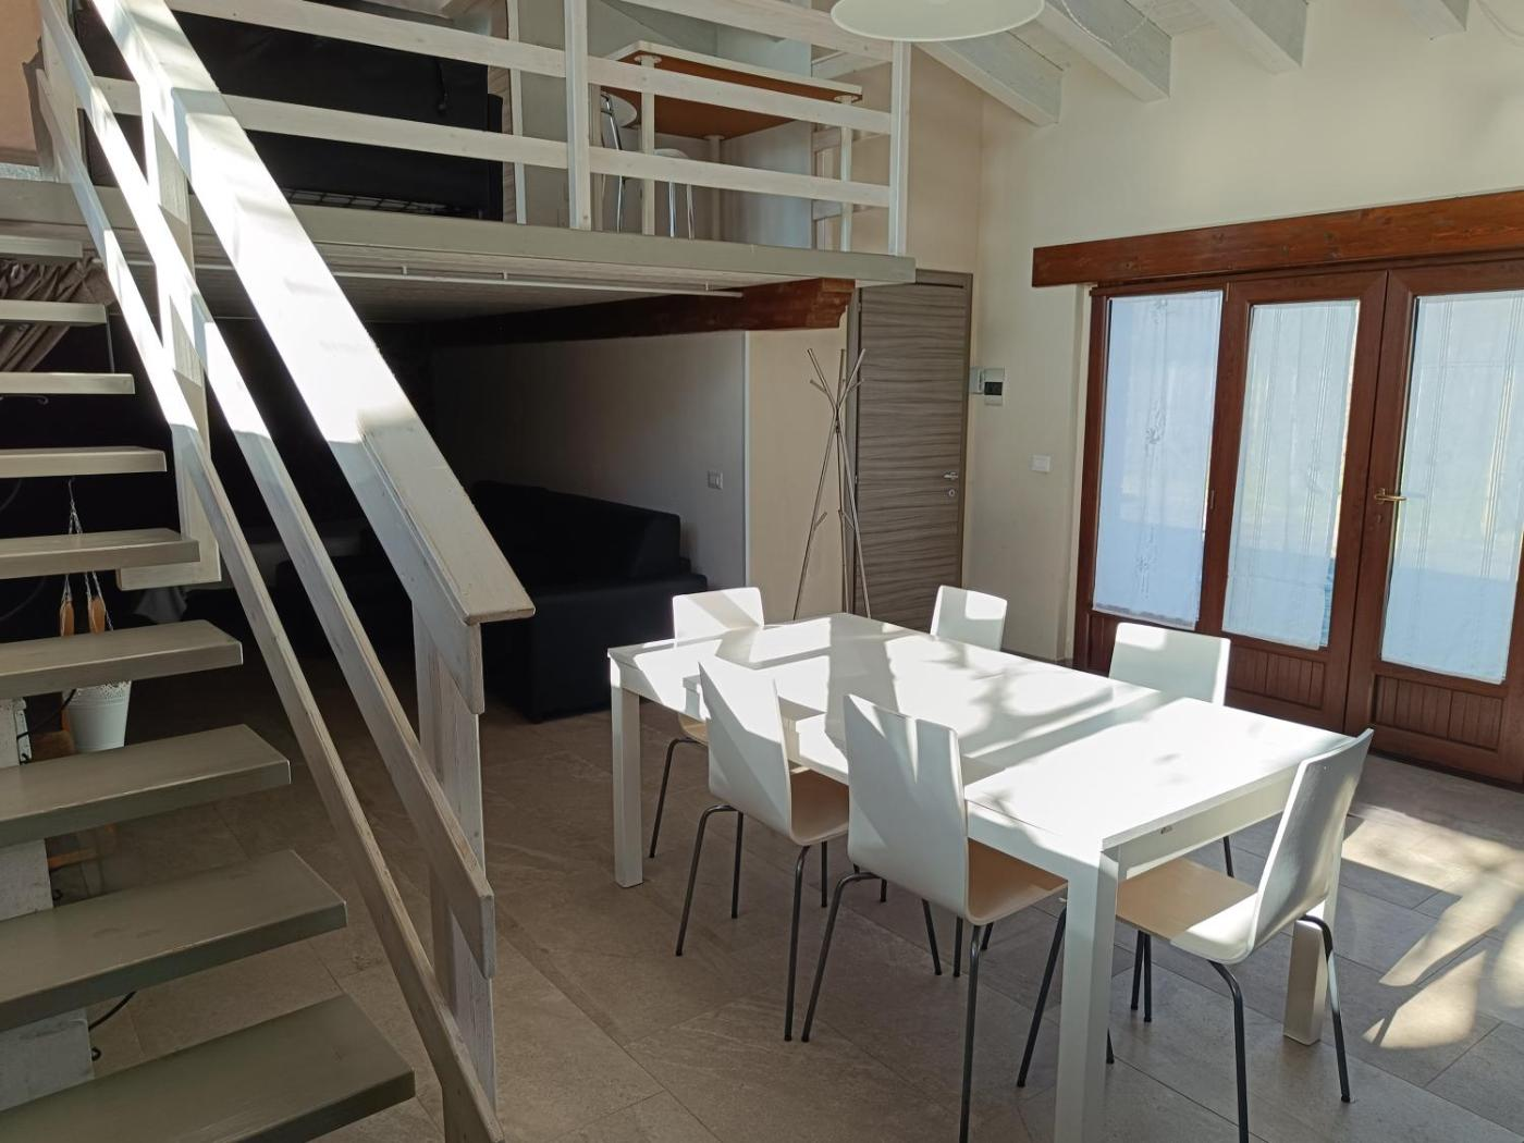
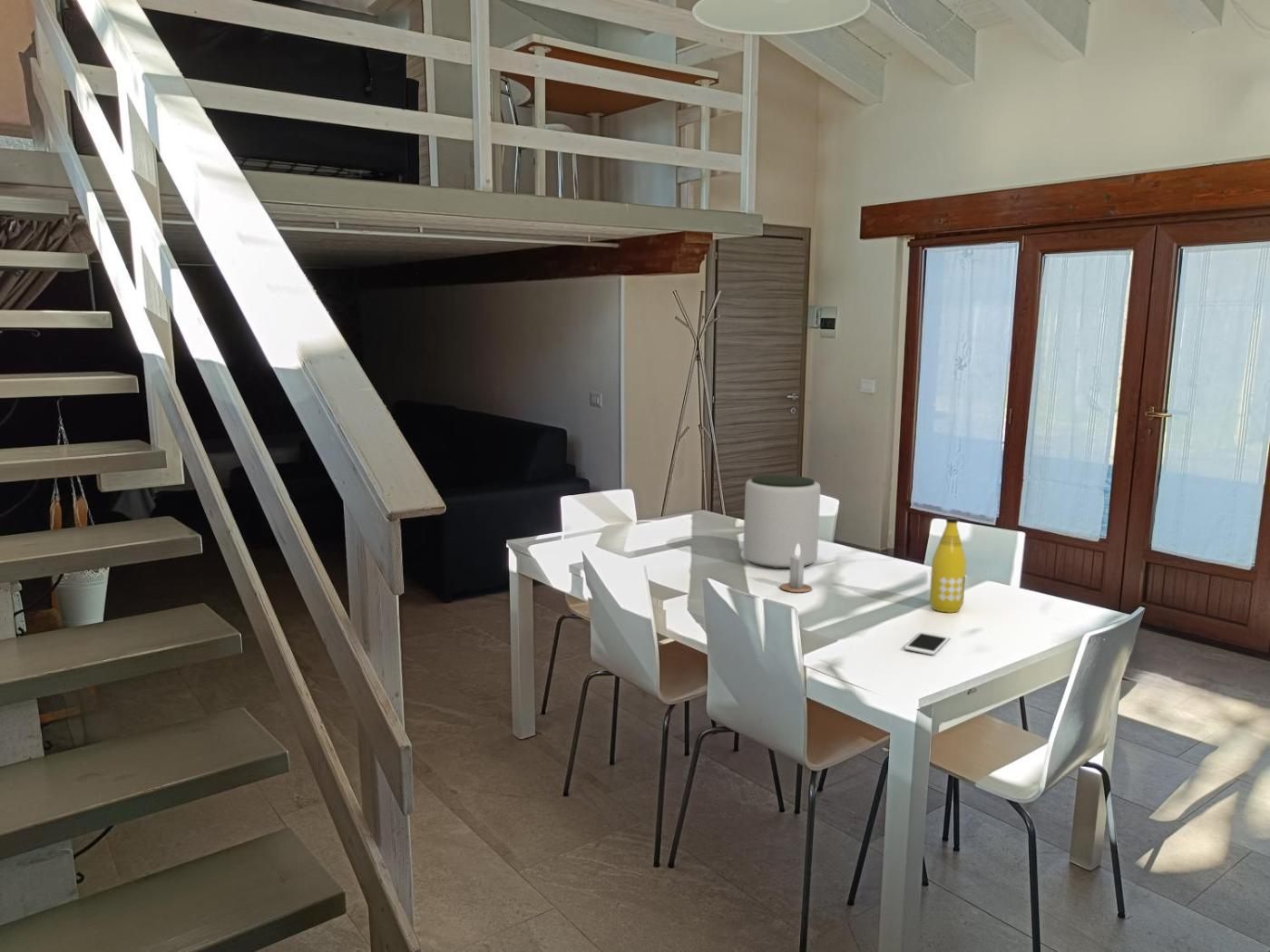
+ candle [779,544,813,593]
+ plant pot [742,474,821,569]
+ cell phone [904,631,951,656]
+ bottle [929,516,967,614]
